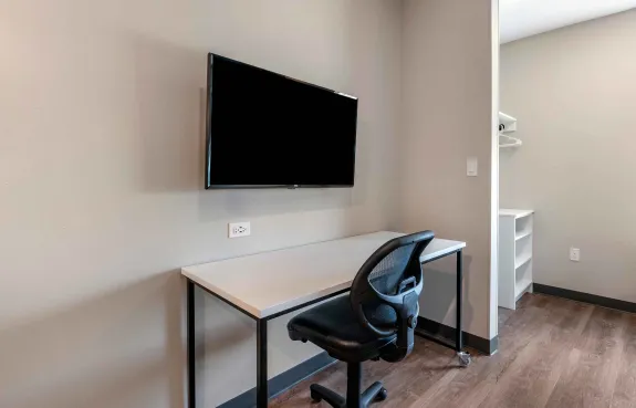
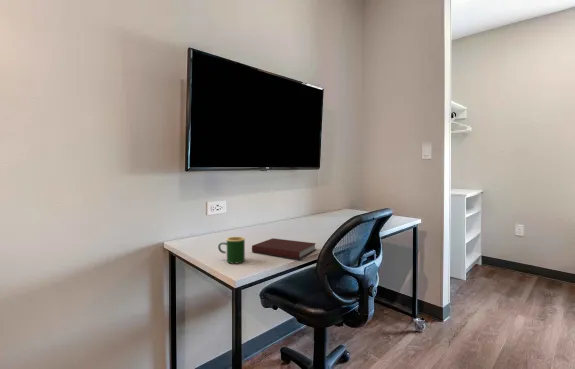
+ mug [217,236,246,264]
+ notebook [251,237,317,260]
